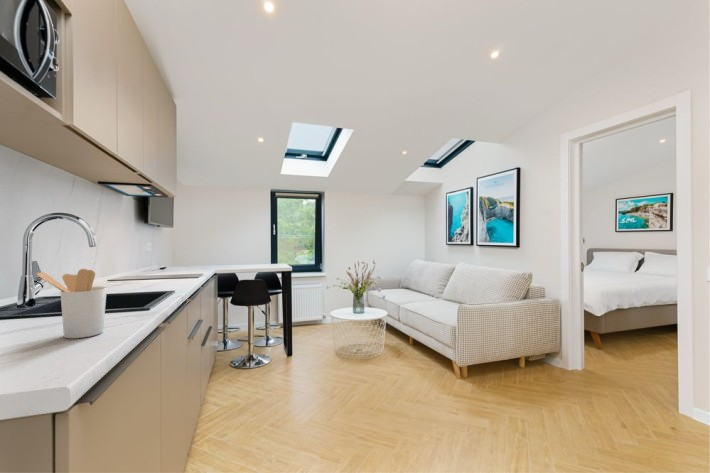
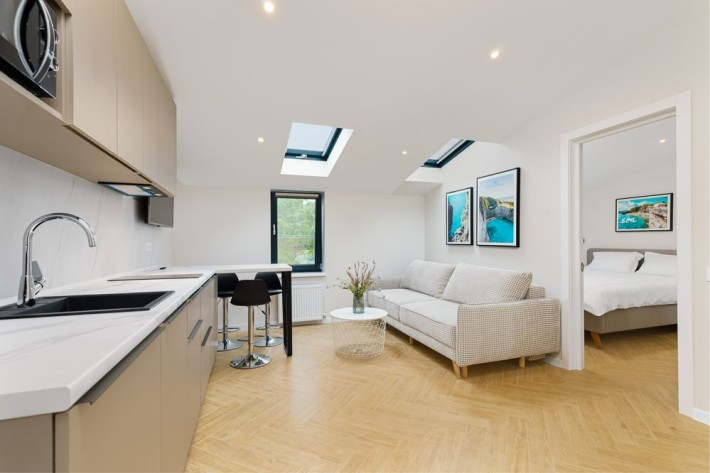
- utensil holder [34,268,108,339]
